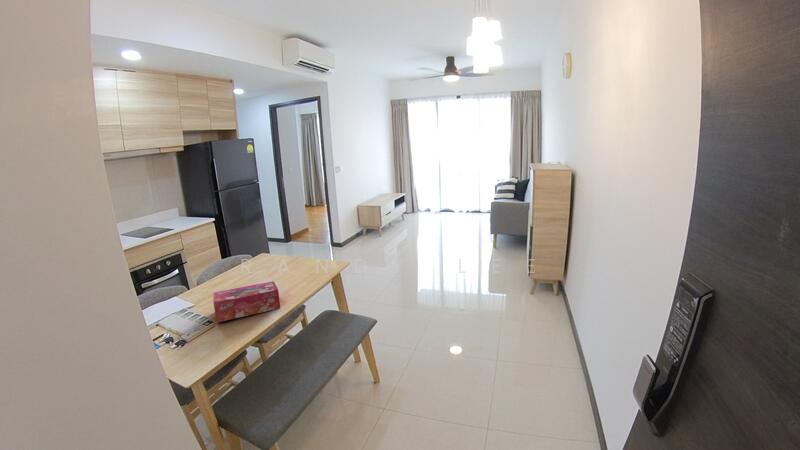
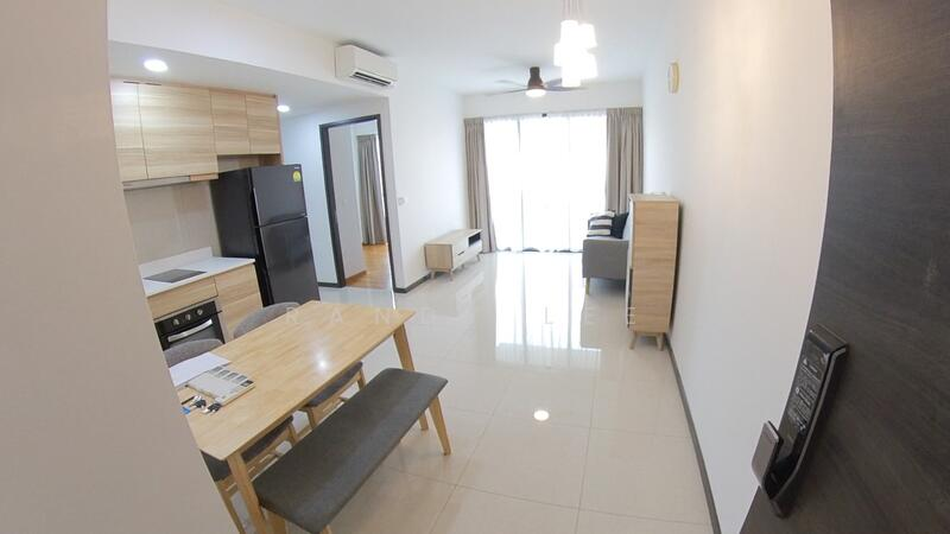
- tissue box [212,280,281,323]
